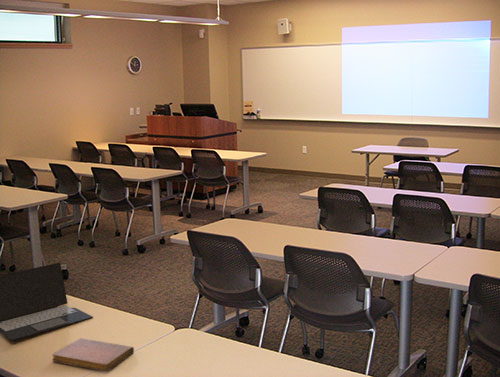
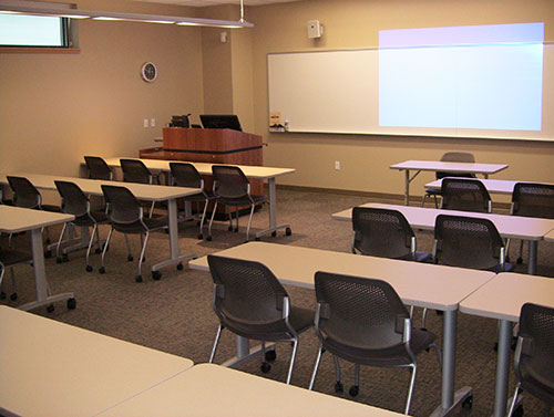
- notebook [51,337,135,372]
- laptop [0,262,94,342]
